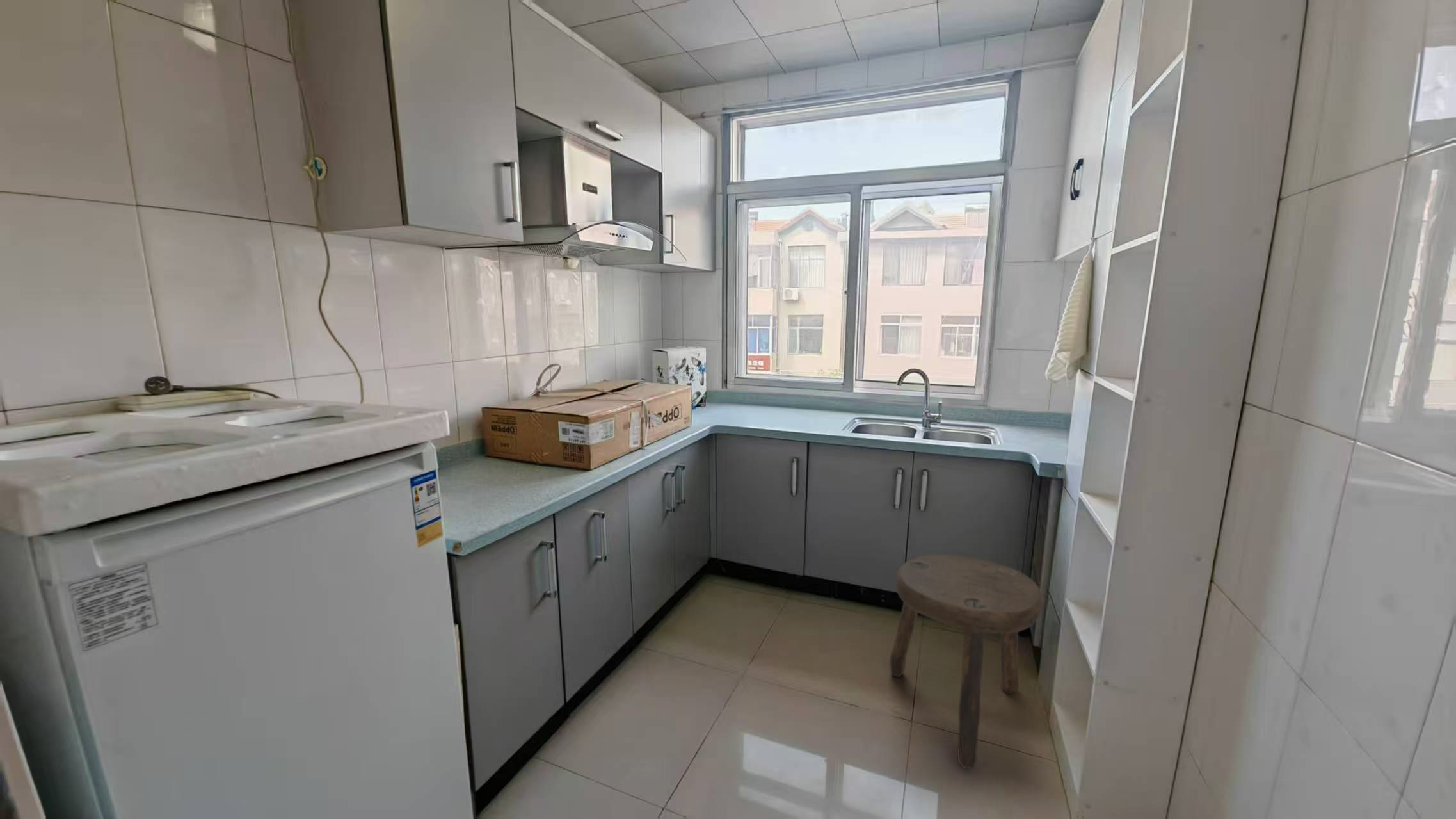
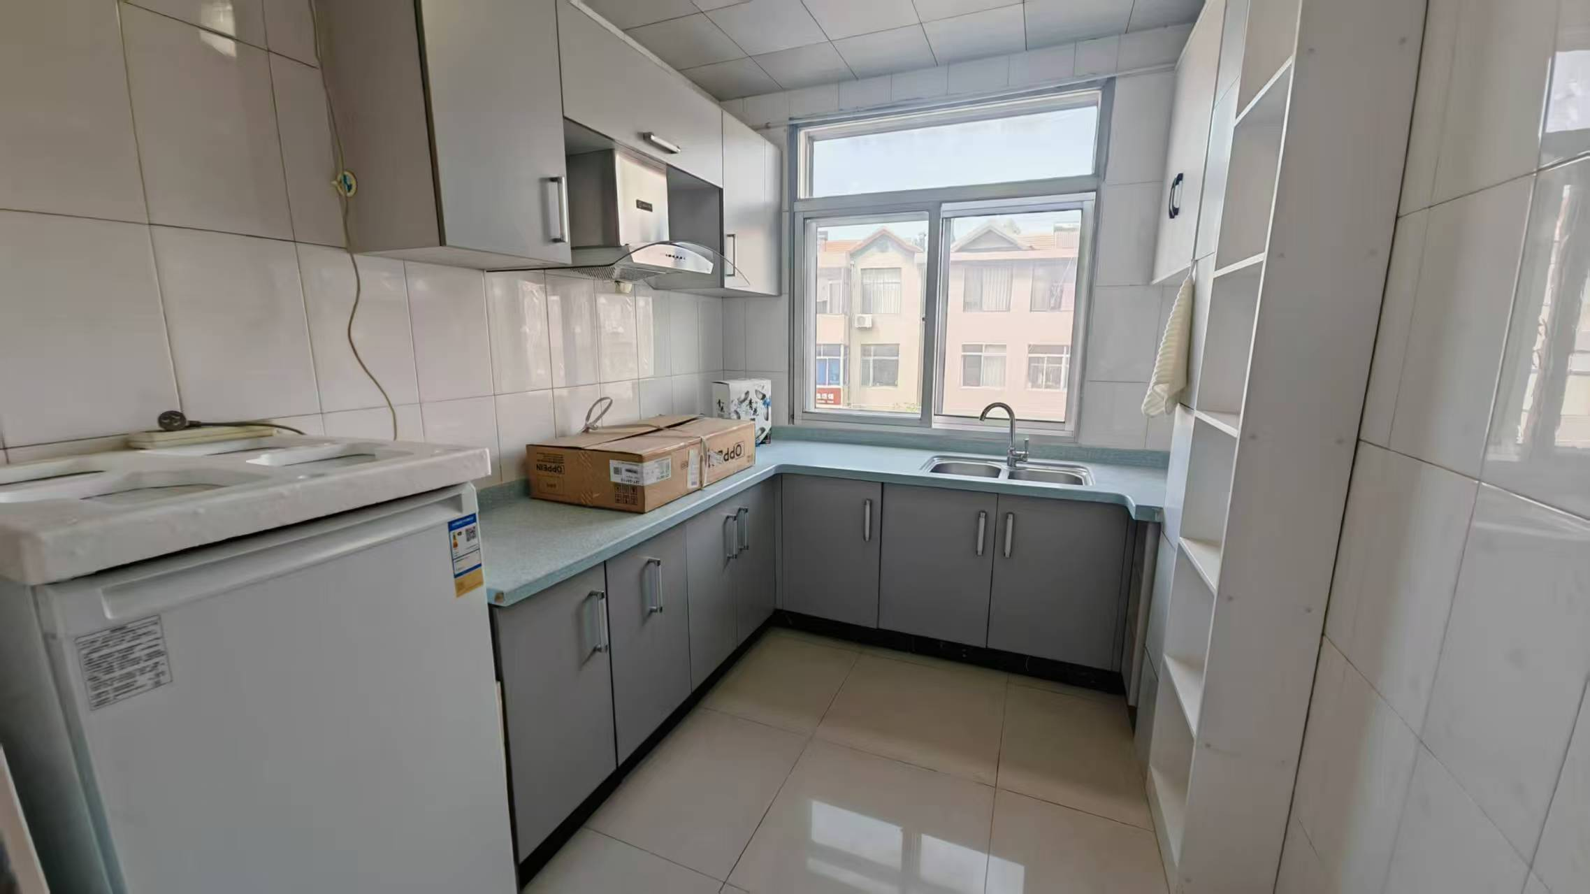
- stool [889,554,1044,769]
